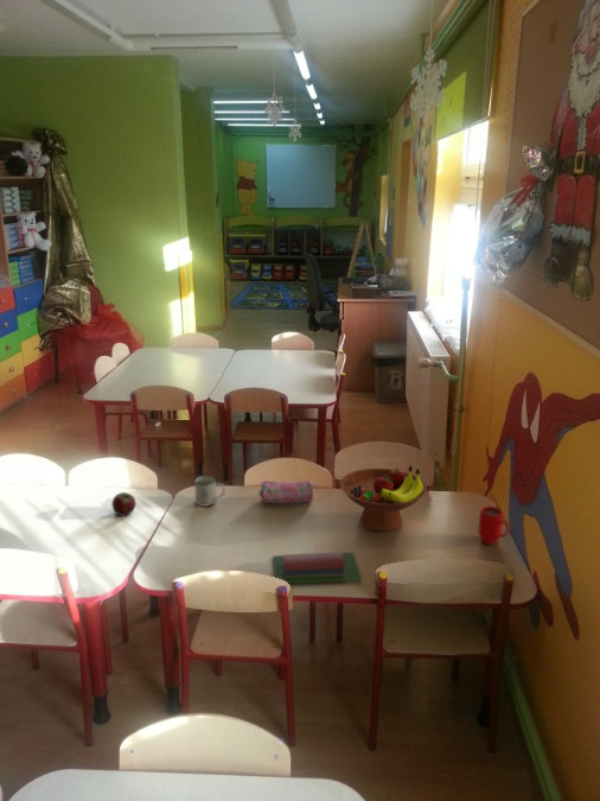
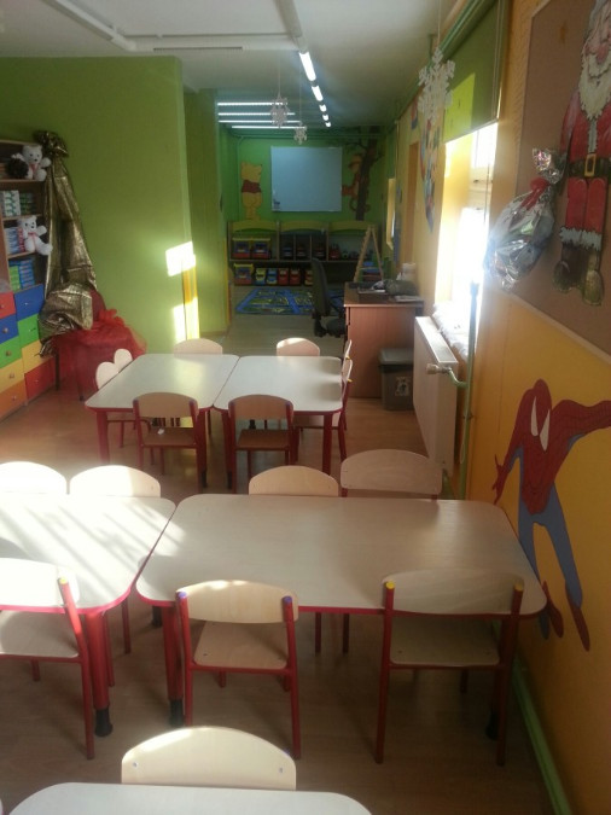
- pencil case [258,479,314,504]
- mug [193,475,226,507]
- mug [478,506,510,546]
- apple [110,491,138,517]
- architectural model [272,552,363,584]
- fruit bowl [339,465,428,533]
